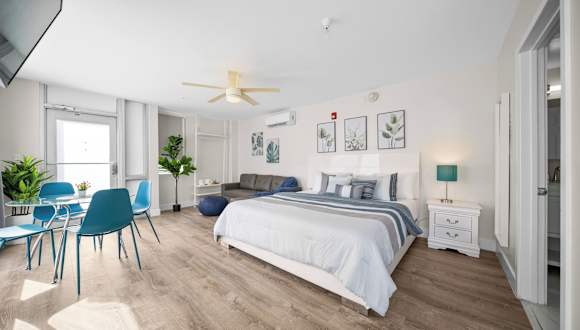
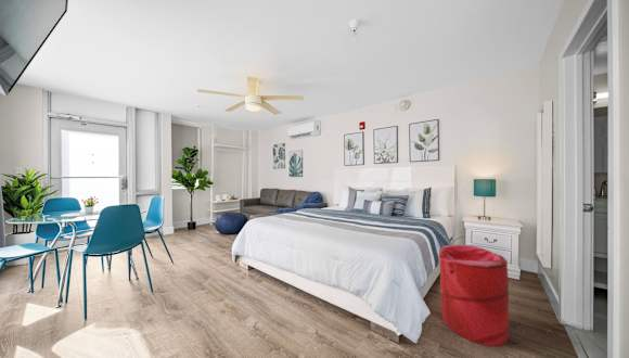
+ laundry hamper [438,243,511,347]
